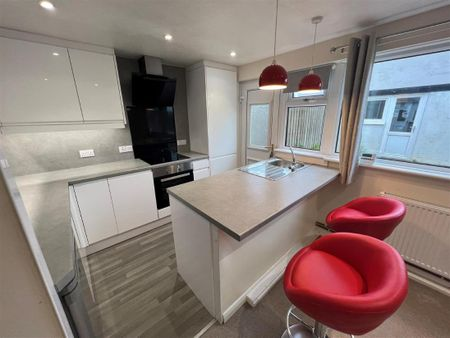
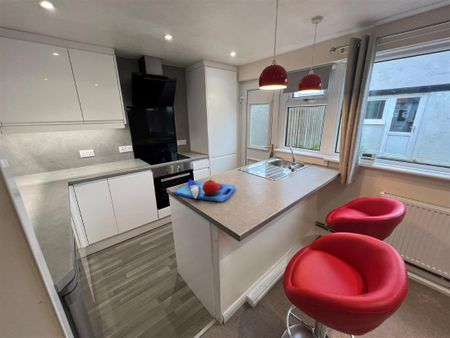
+ chopping board [172,177,236,202]
